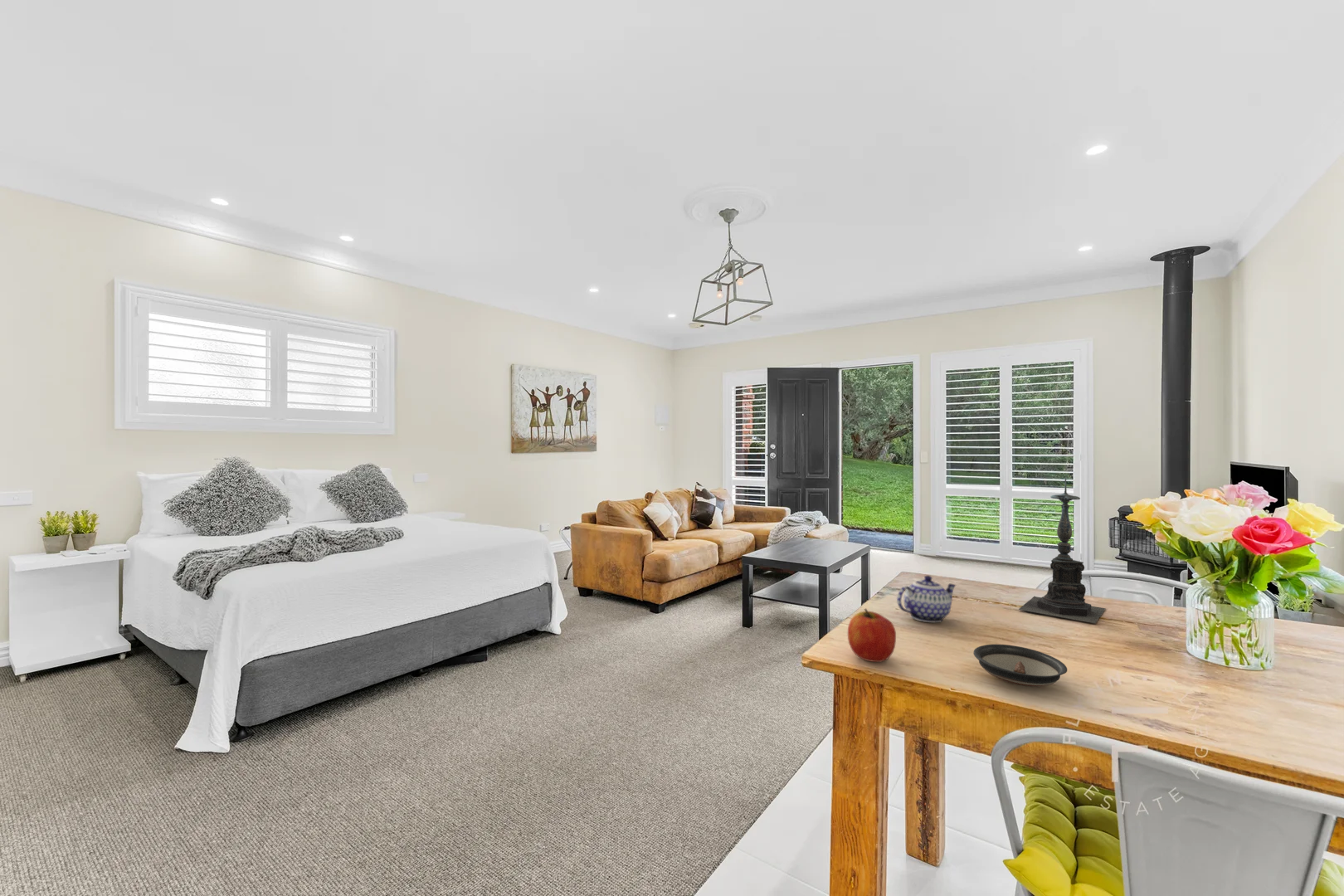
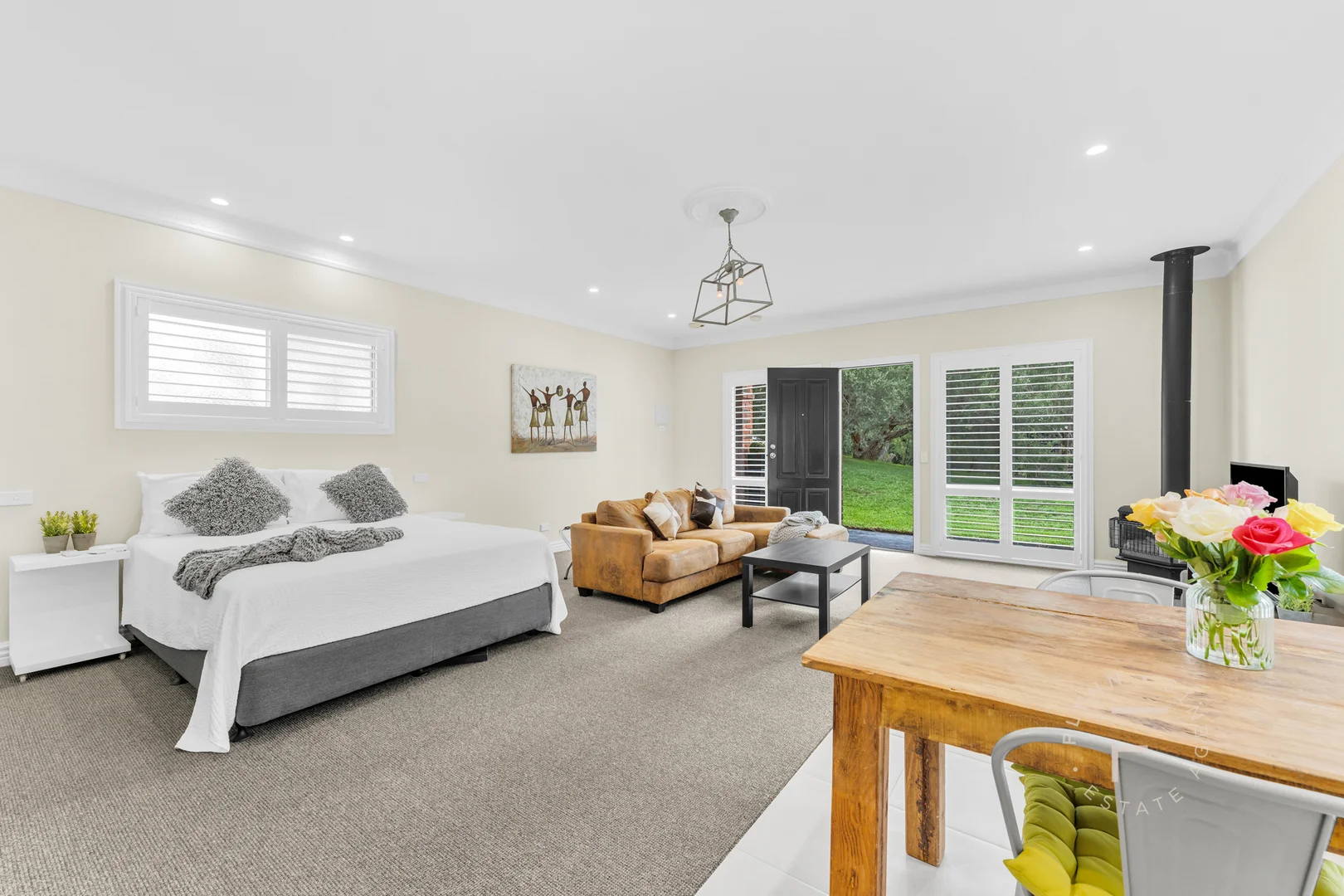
- candle holder [1018,476,1106,624]
- teapot [896,575,957,623]
- saucer [972,644,1068,688]
- apple [847,608,897,663]
